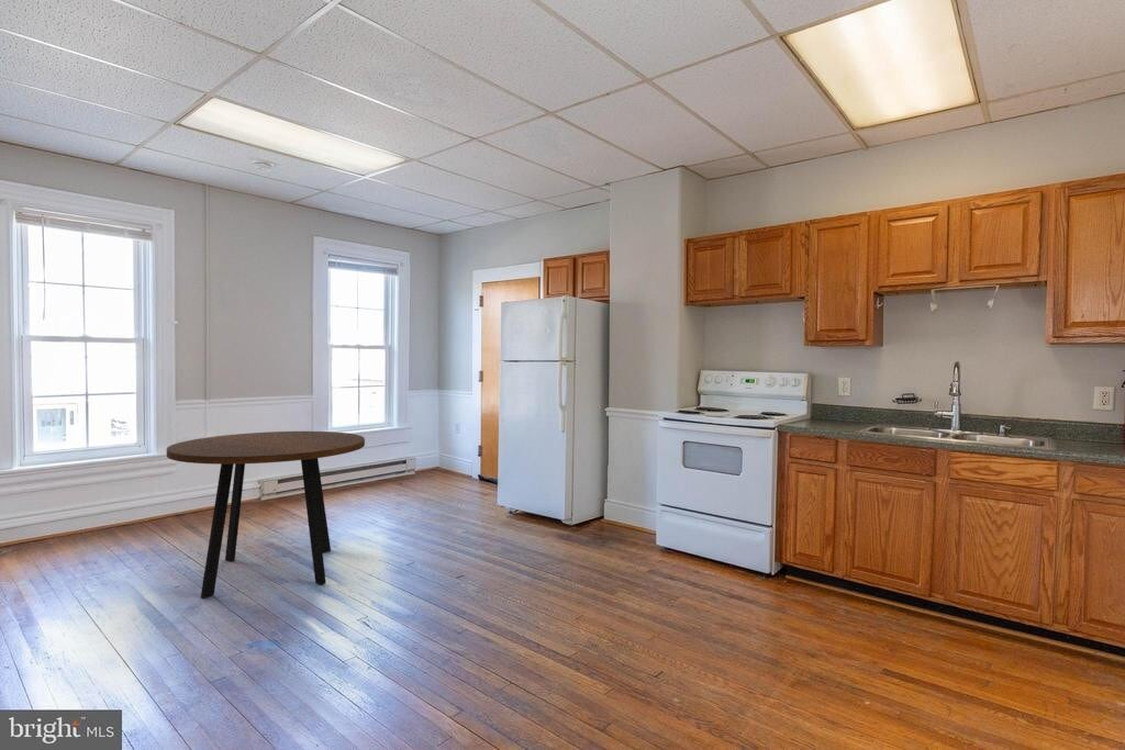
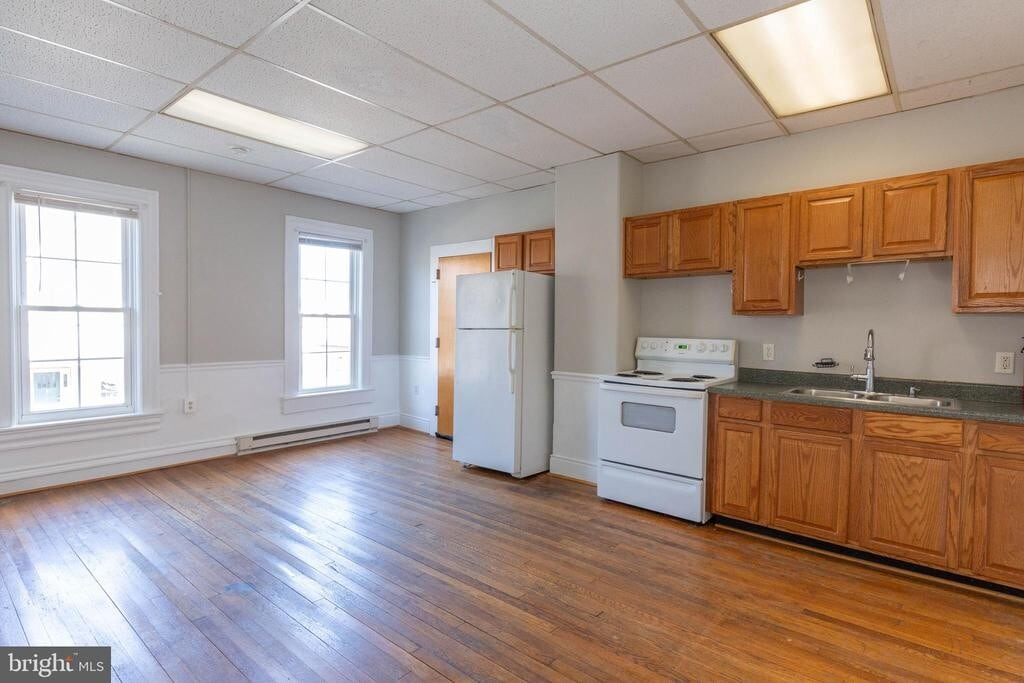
- dining table [166,430,366,600]
